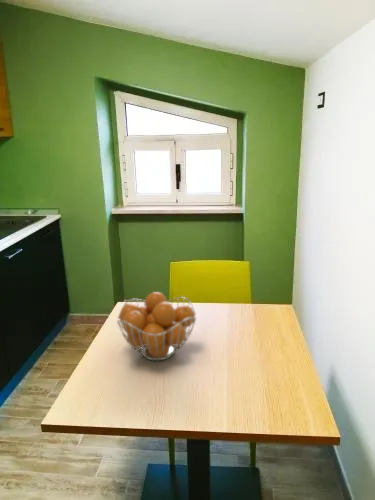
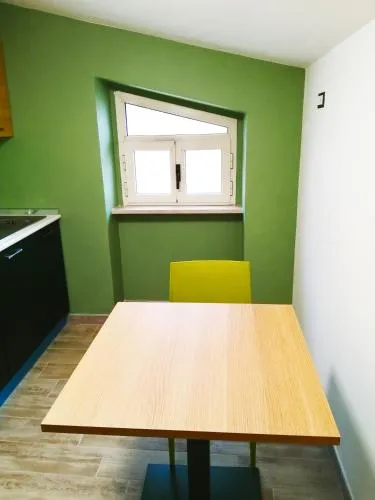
- fruit basket [116,291,197,362]
